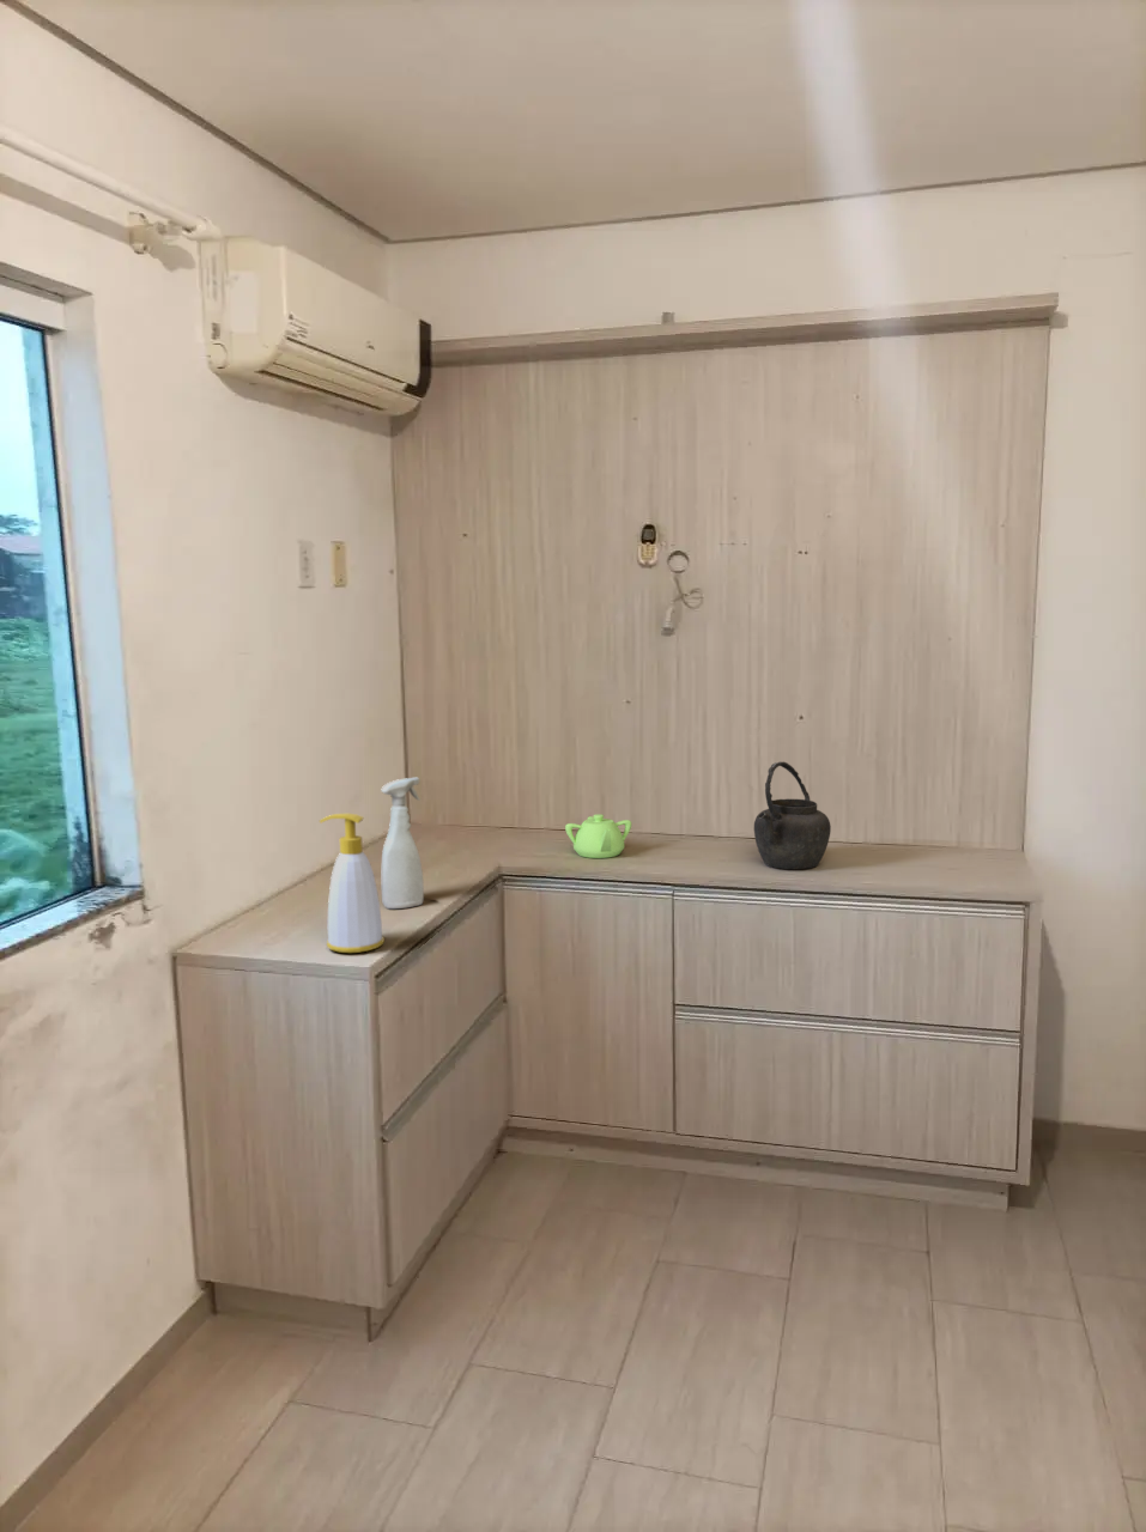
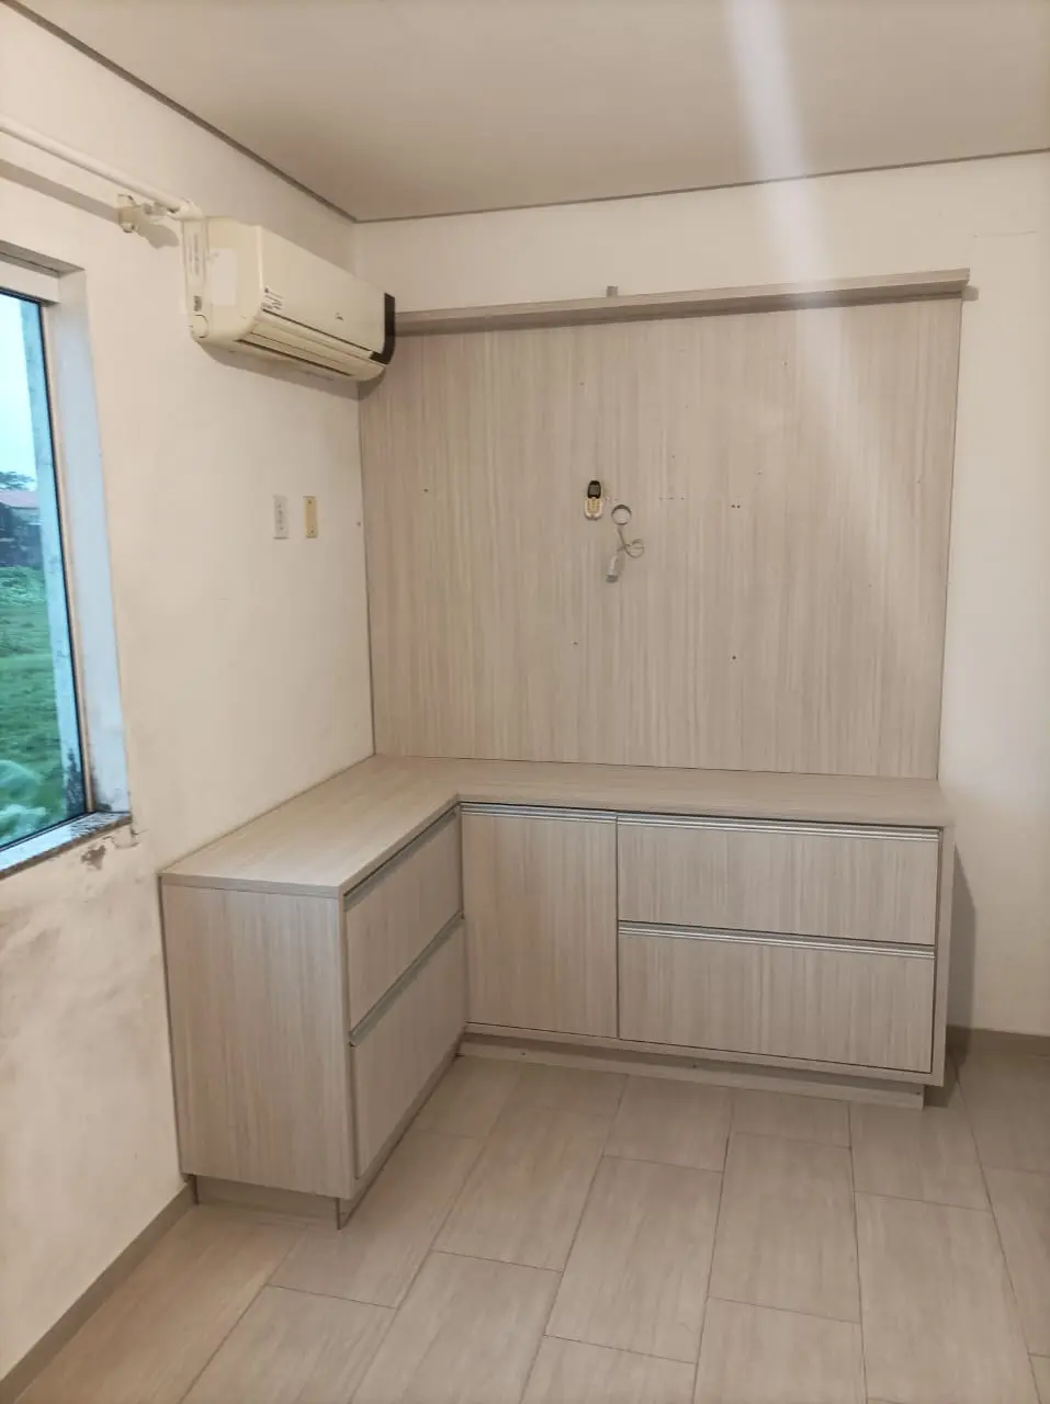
- teapot [565,812,632,859]
- soap bottle [319,812,385,954]
- kettle [754,761,832,870]
- spray bottle [379,776,425,910]
